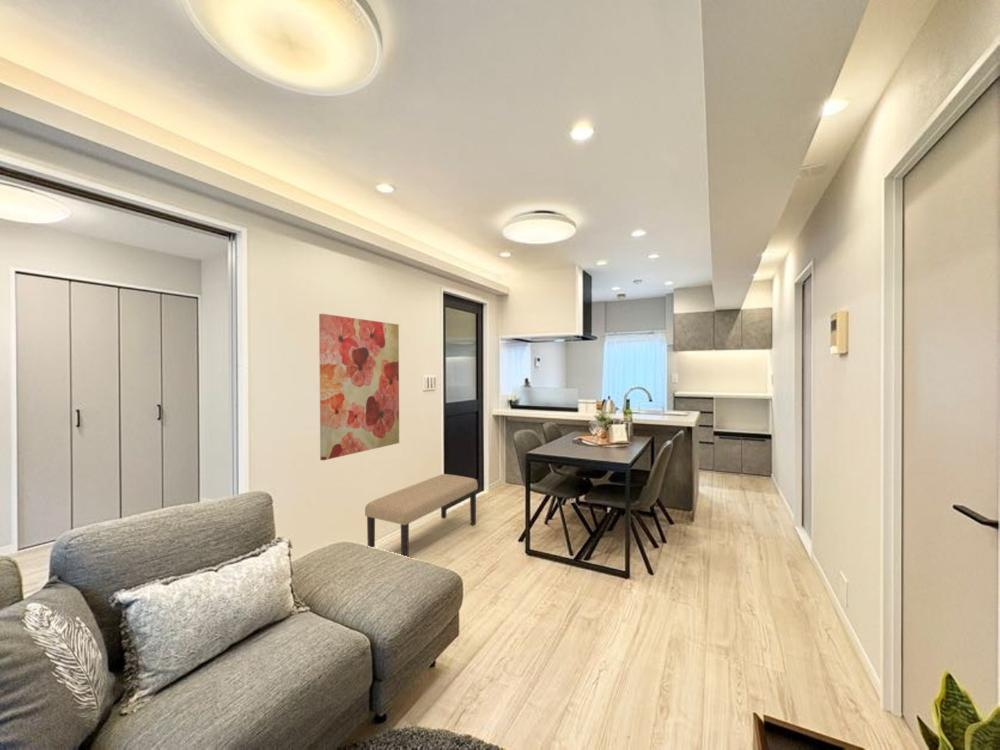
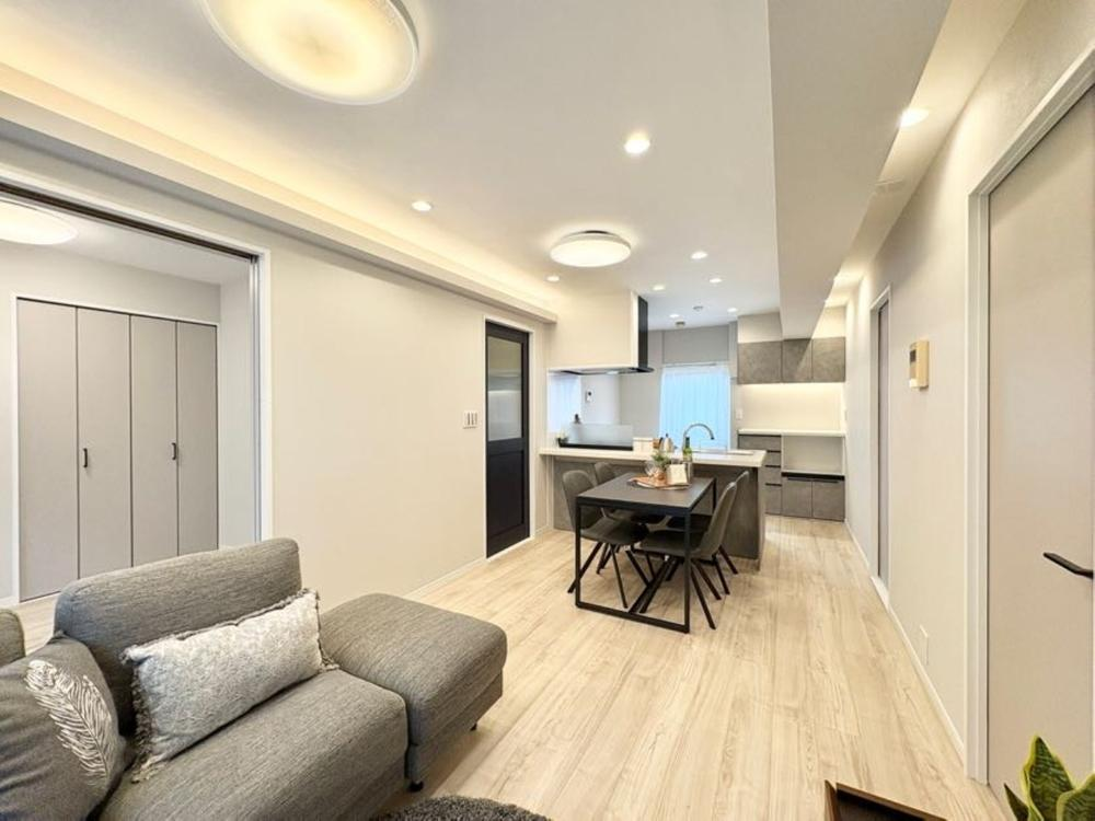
- bench [364,473,479,558]
- wall art [318,313,400,461]
